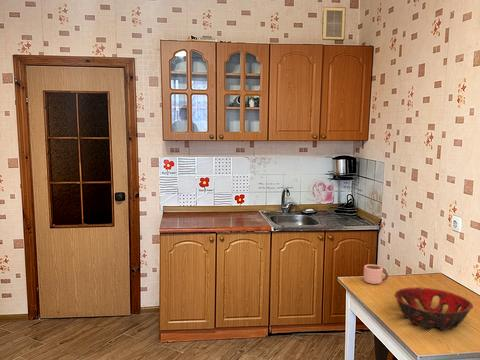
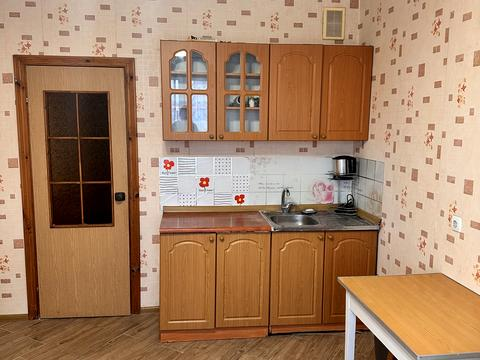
- mug [363,263,389,285]
- decorative bowl [394,286,474,331]
